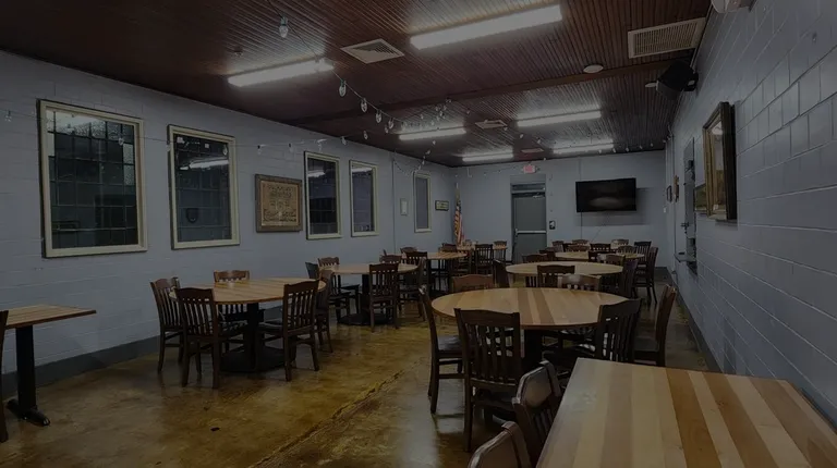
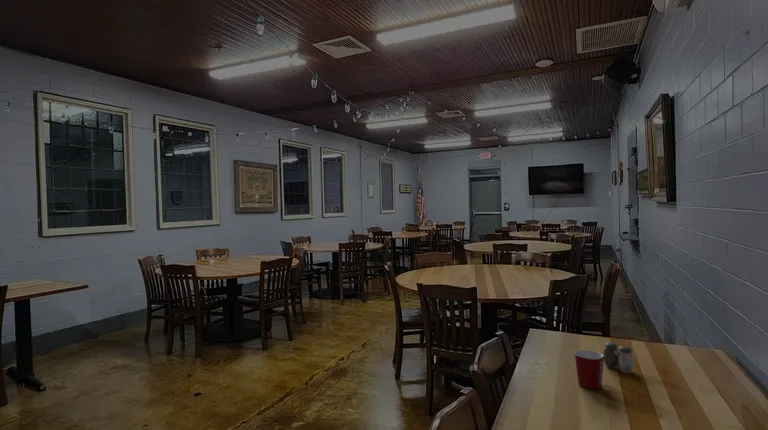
+ mug [574,349,604,390]
+ salt and pepper shaker [603,341,635,374]
